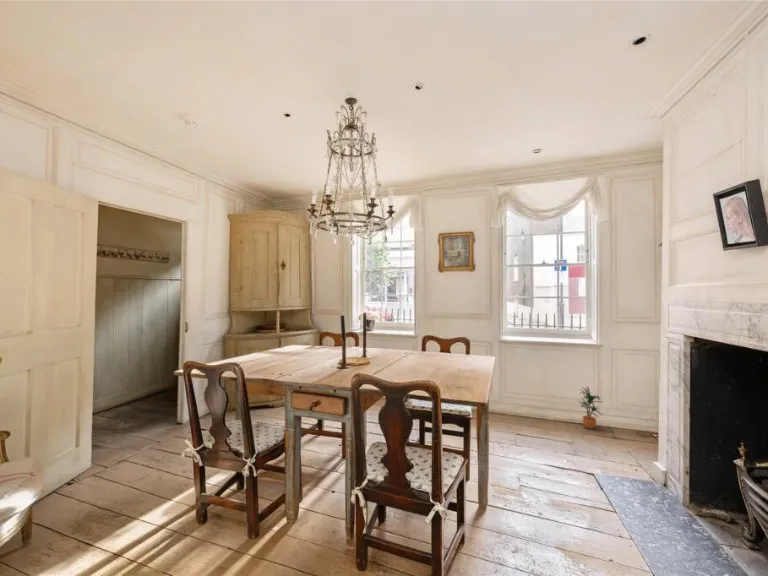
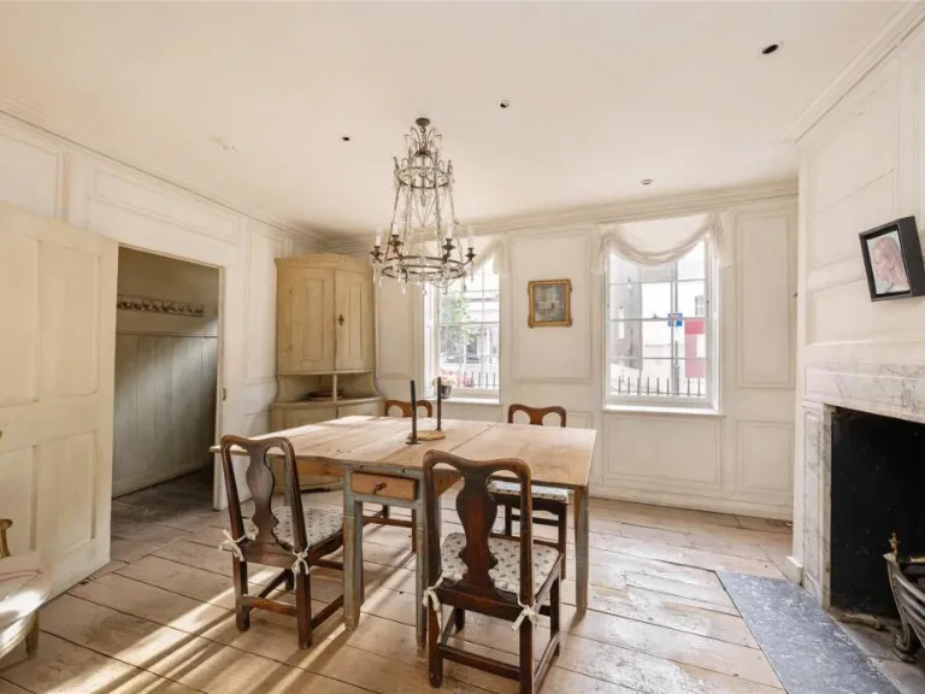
- potted plant [577,385,603,430]
